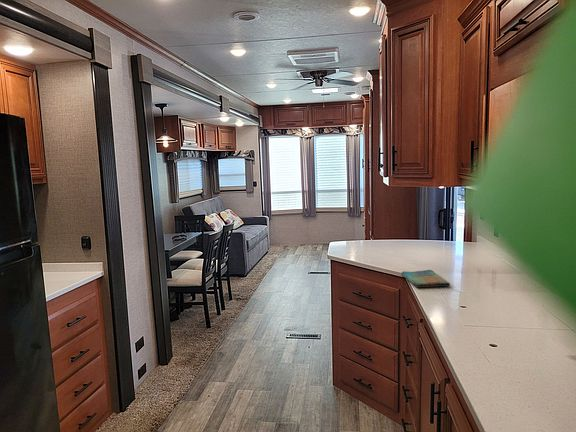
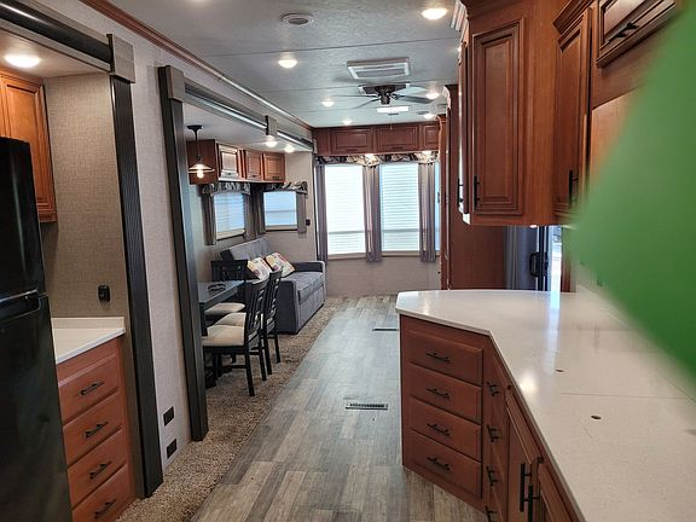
- dish towel [400,269,451,288]
